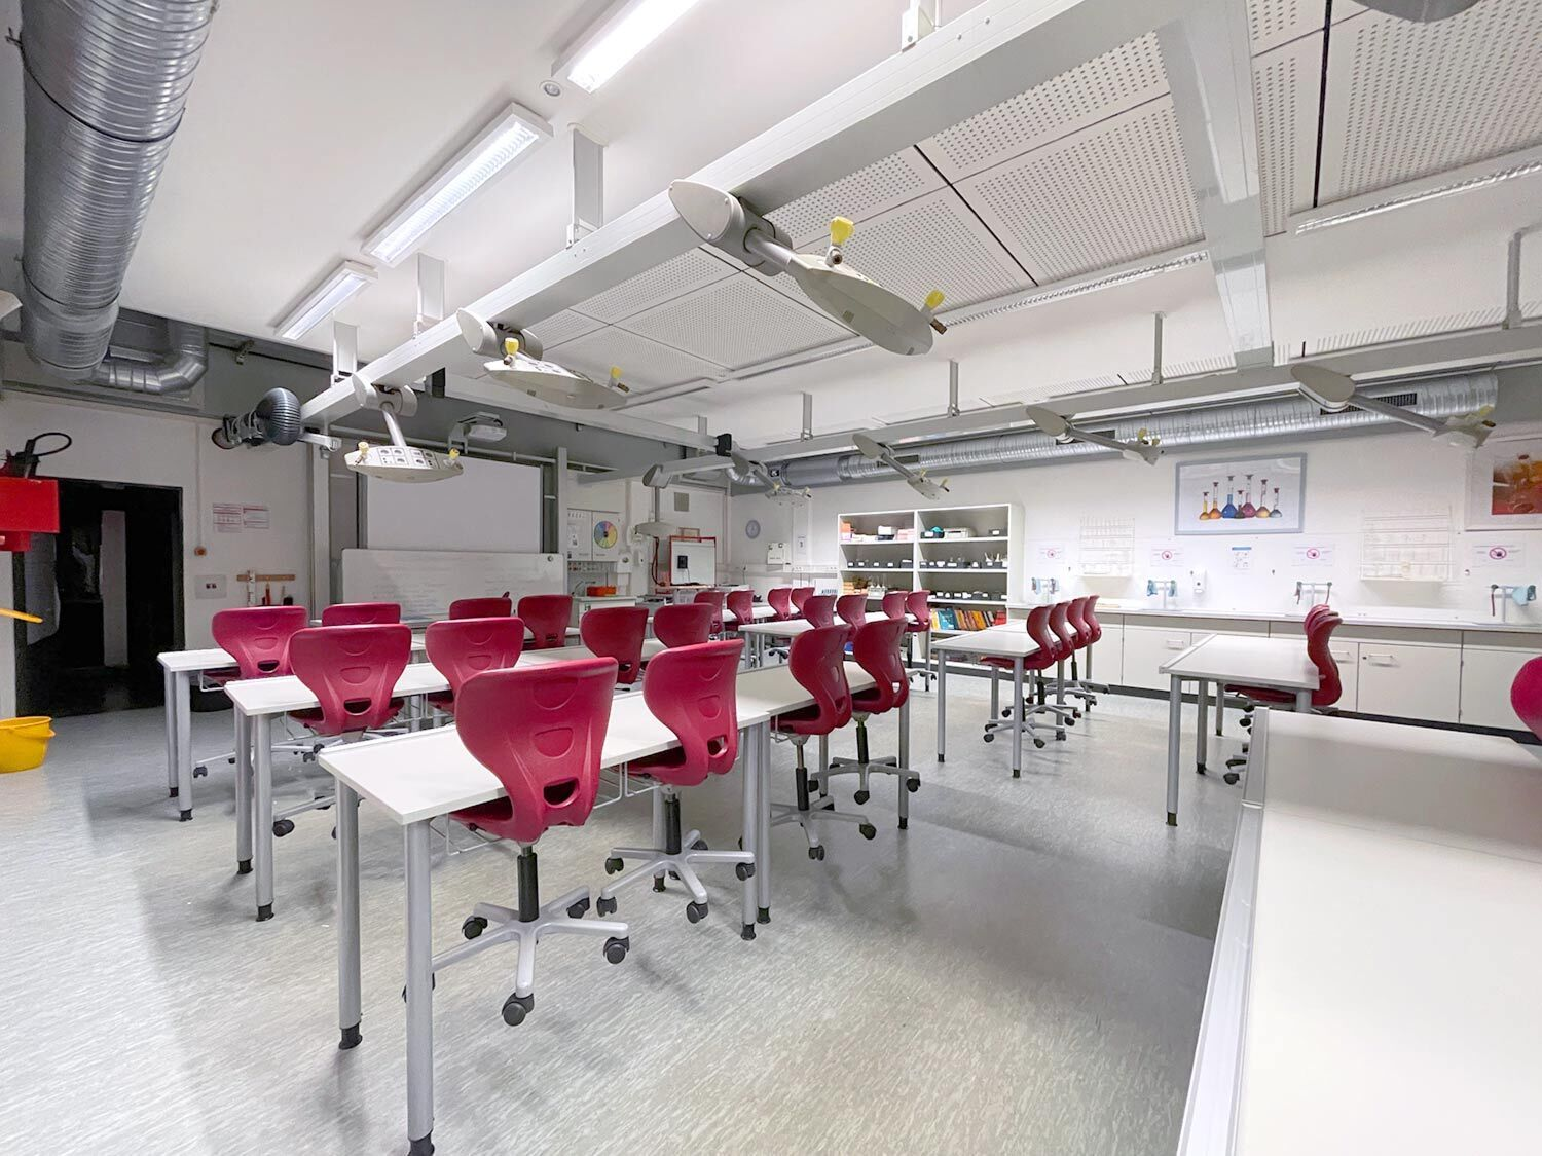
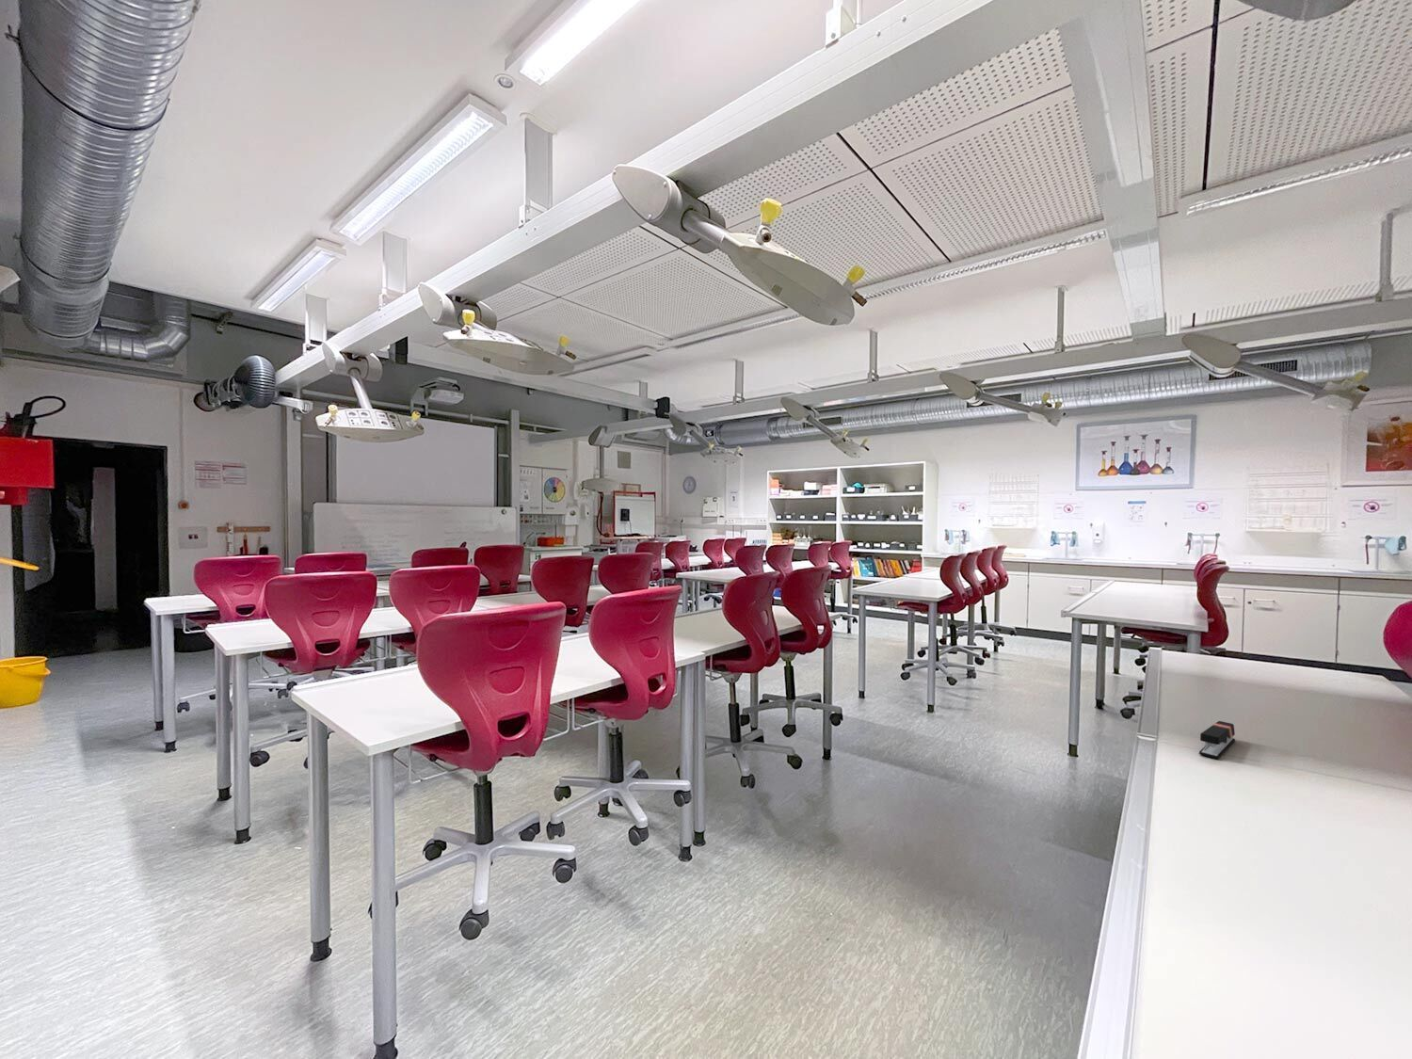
+ stapler [1199,720,1236,760]
